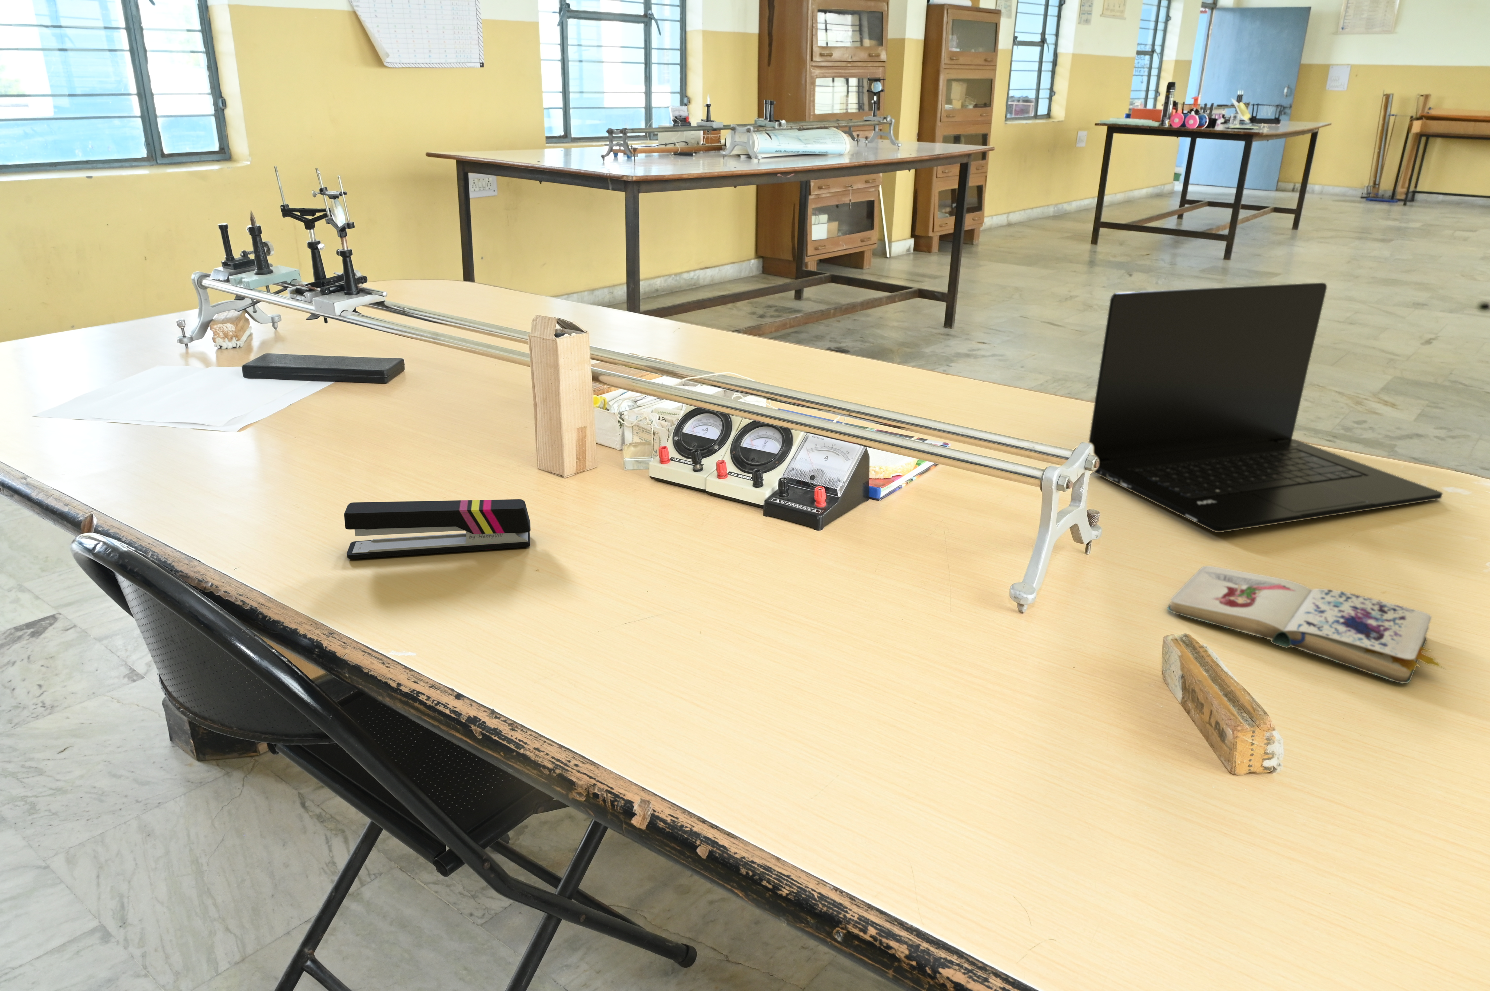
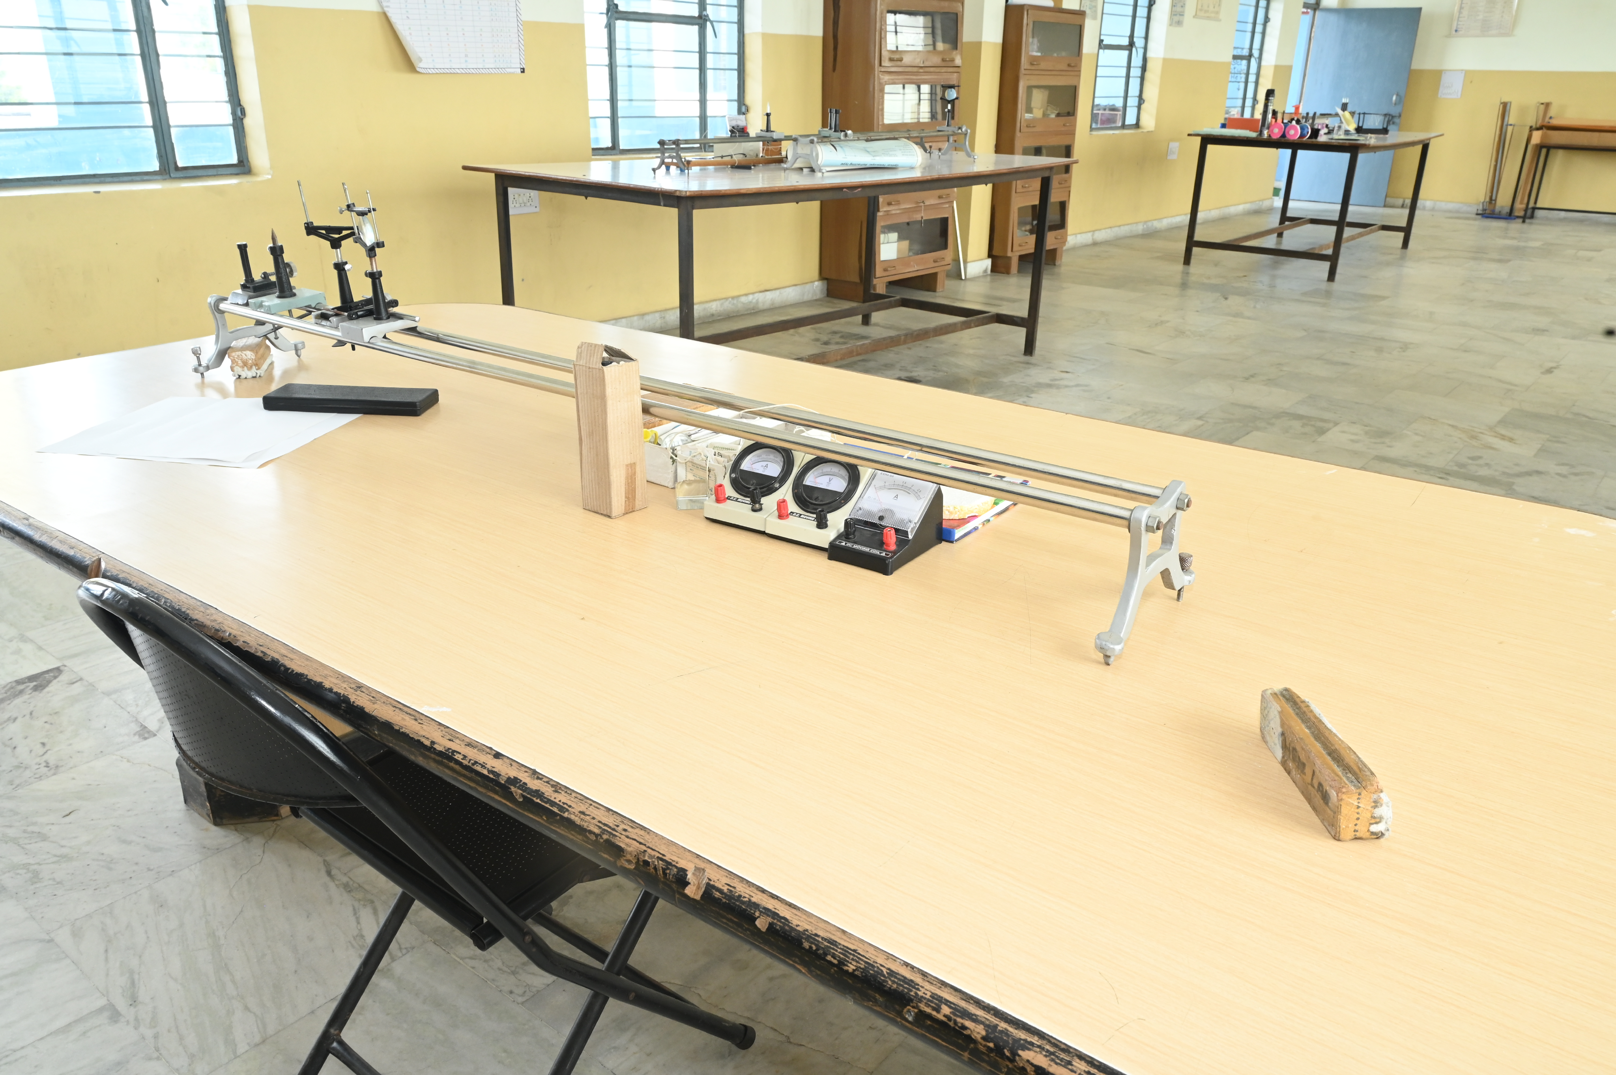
- laptop [1088,282,1444,533]
- paperback book [1167,565,1447,684]
- stapler [344,499,531,560]
